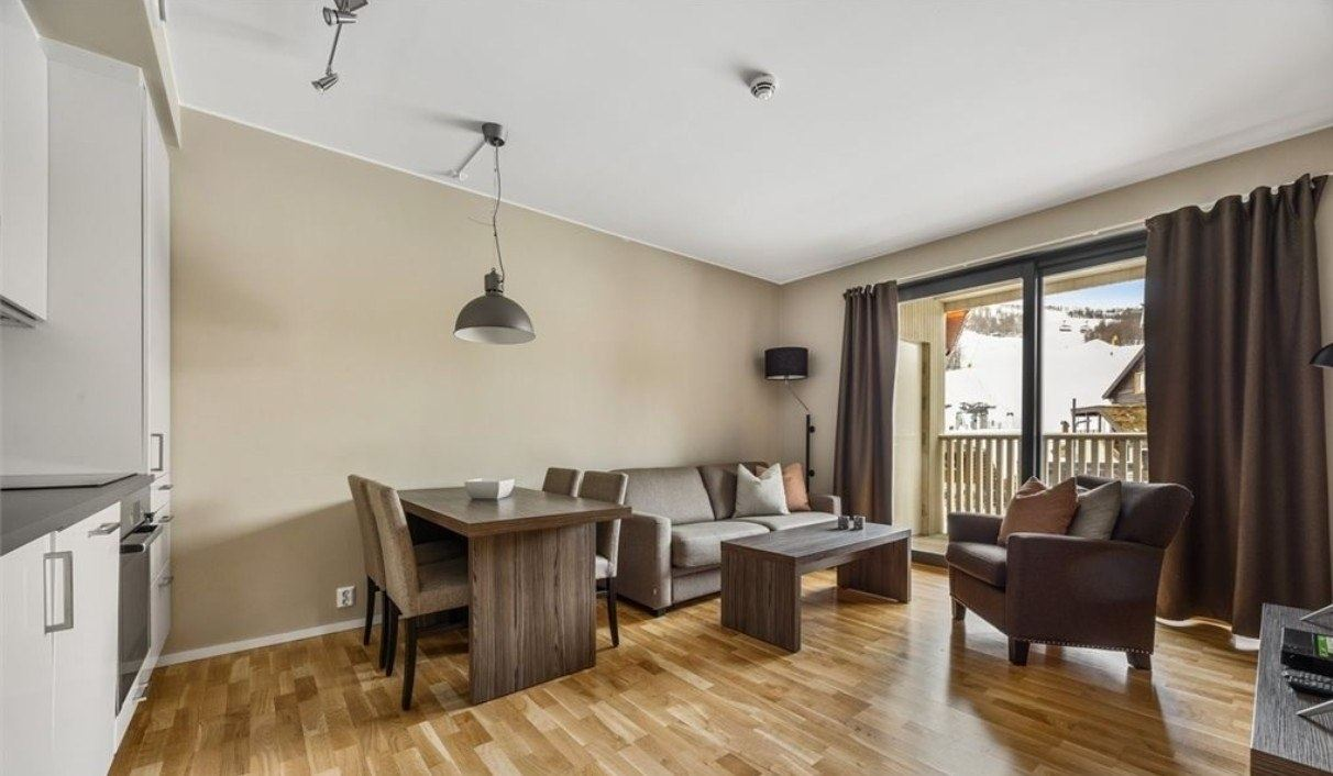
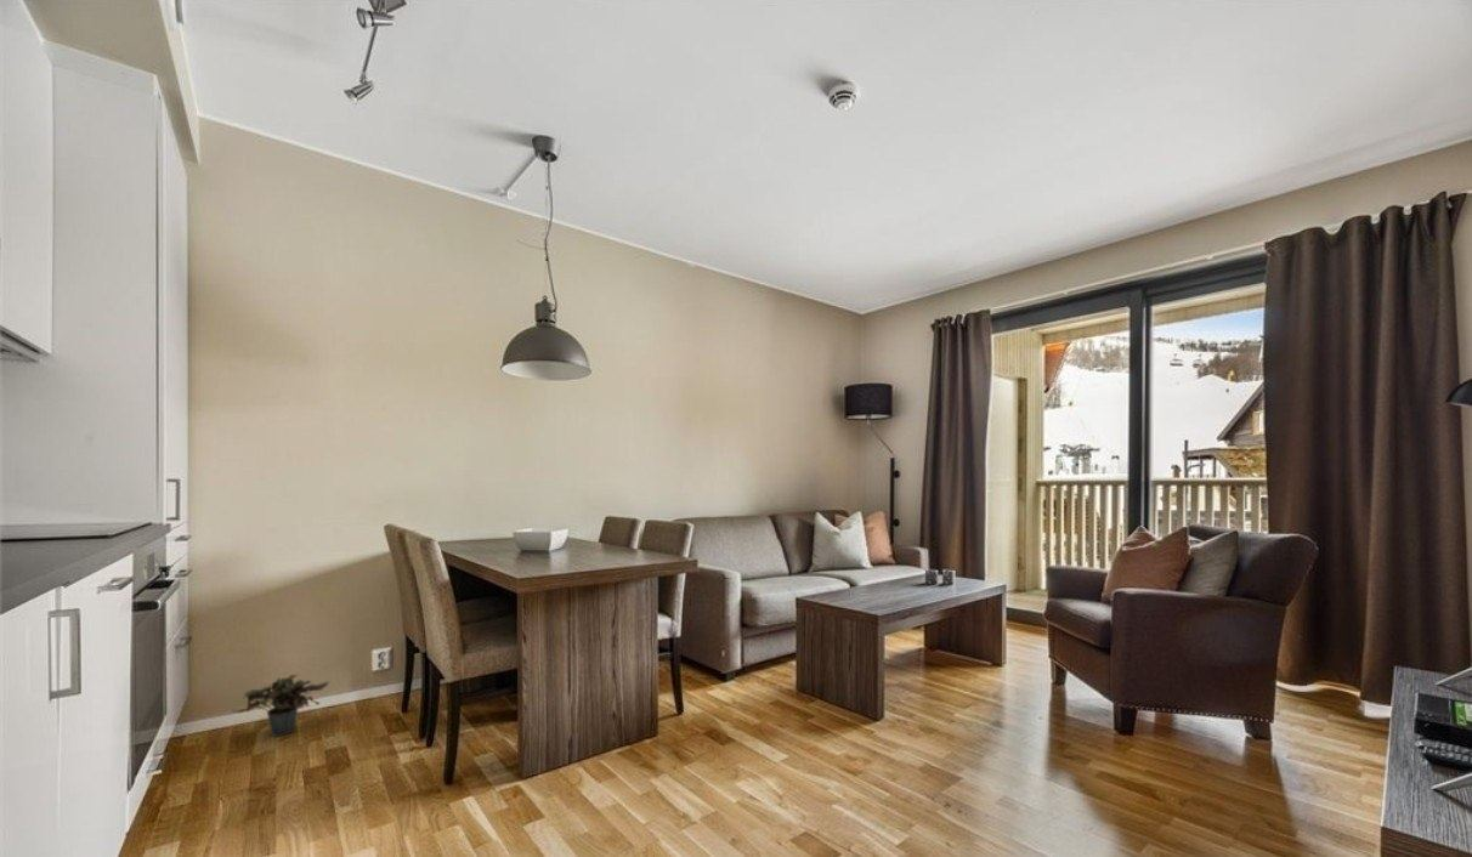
+ potted plant [232,674,330,738]
